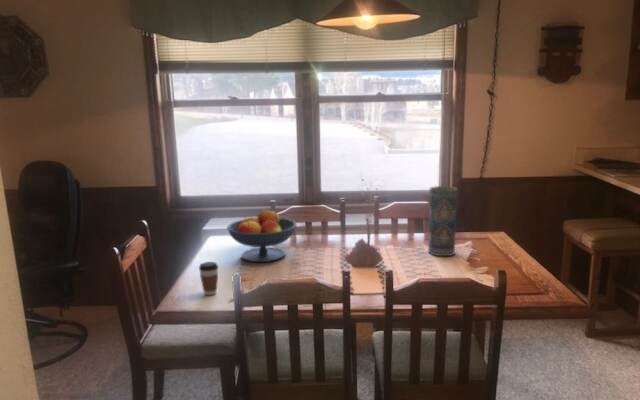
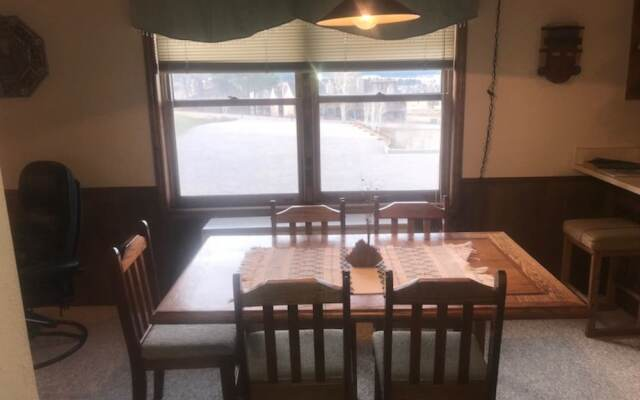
- vase [427,185,458,258]
- coffee cup [198,261,219,296]
- fruit bowl [226,208,298,263]
